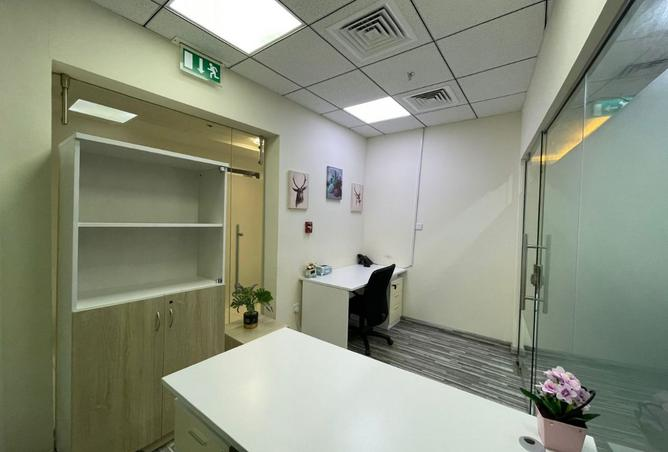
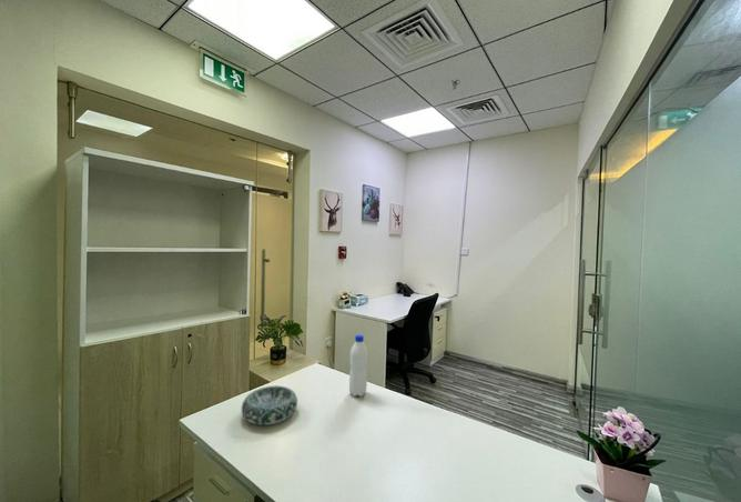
+ water bottle [348,334,368,398]
+ decorative bowl [241,384,298,426]
